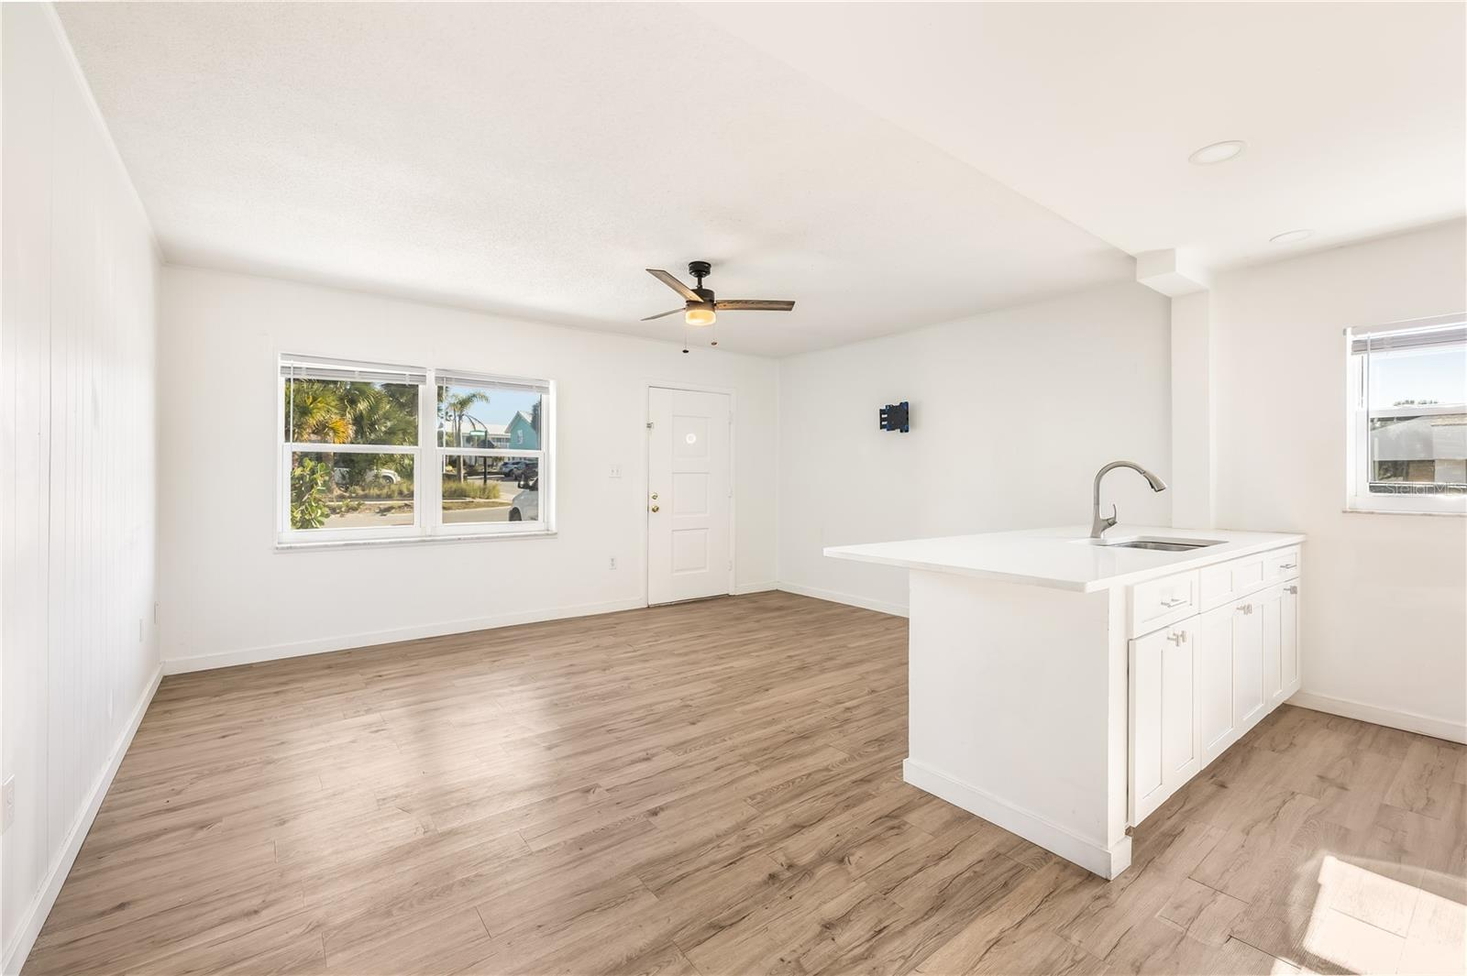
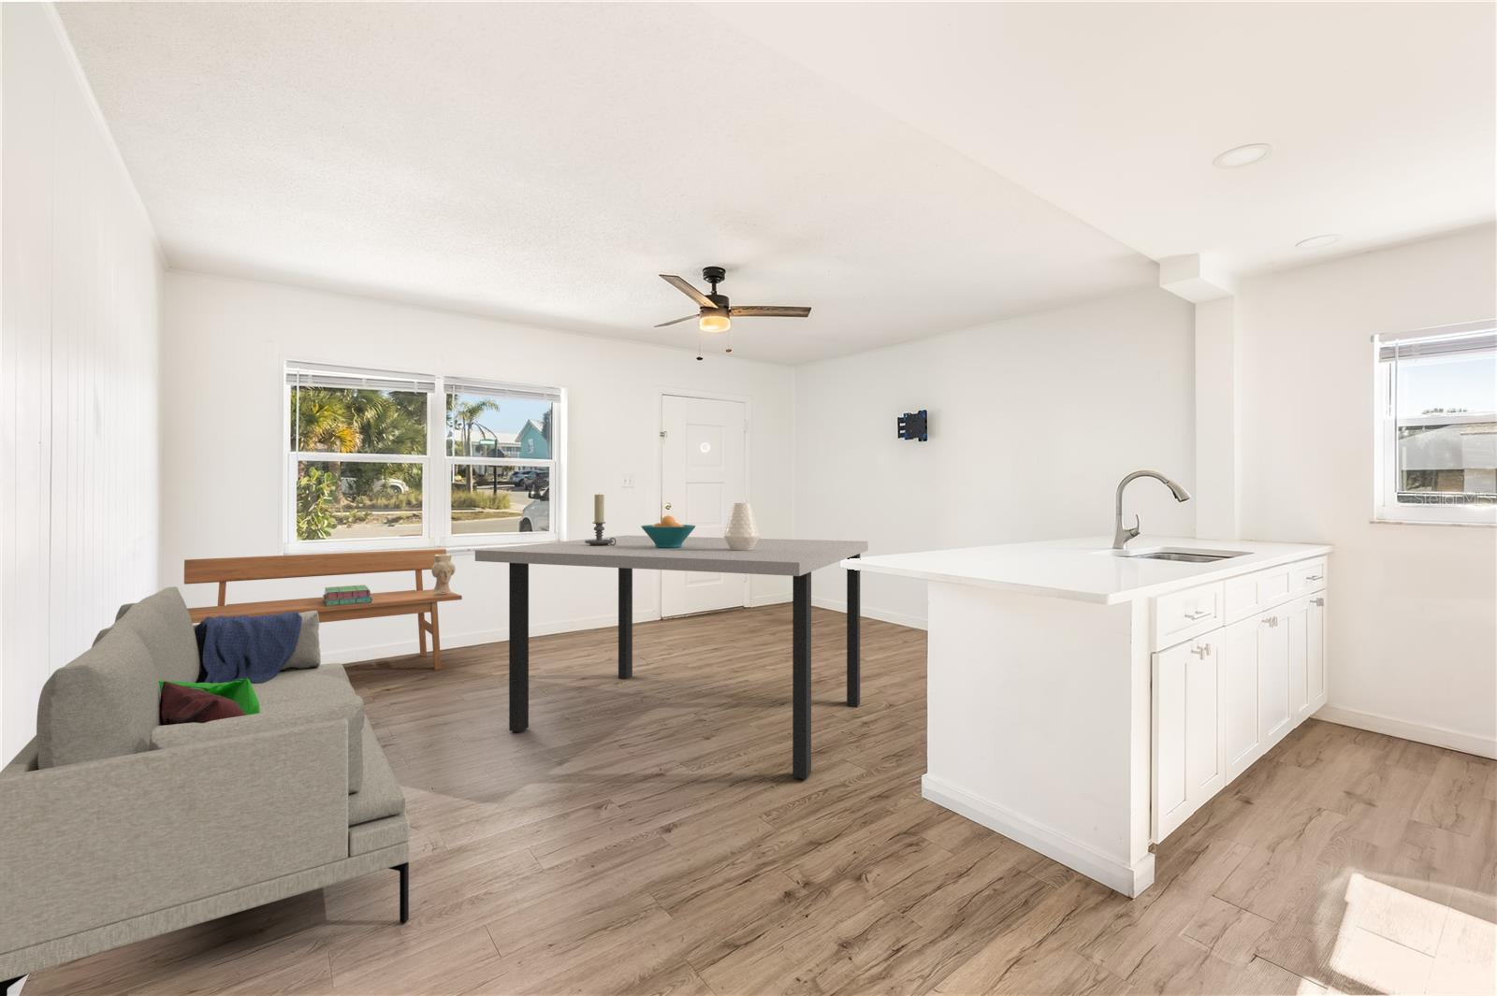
+ vase [723,502,761,551]
+ decorative vase [430,554,457,595]
+ stack of books [321,585,373,606]
+ candle holder [585,492,616,546]
+ bench [184,548,463,670]
+ dining table [475,534,870,780]
+ sofa [0,586,410,996]
+ fruit bowl [640,516,696,548]
